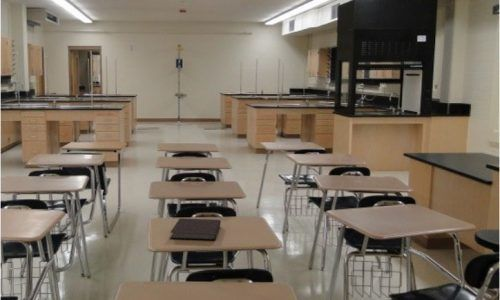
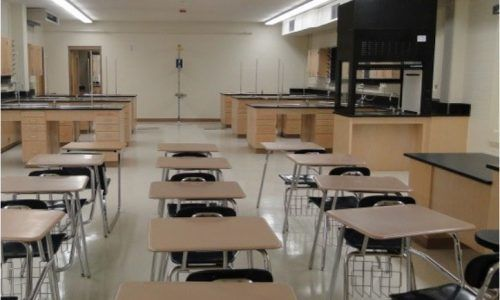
- notebook [169,218,222,241]
